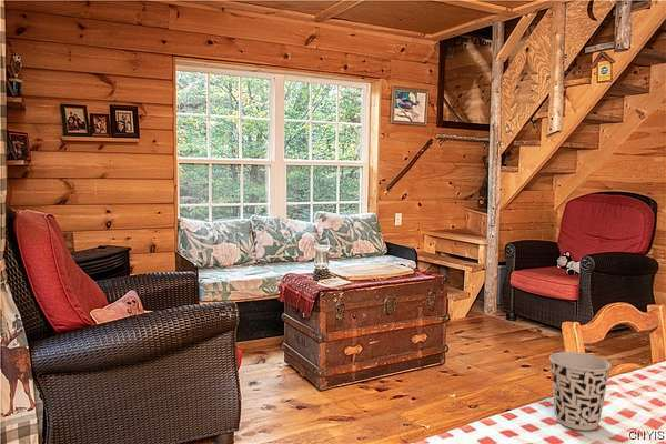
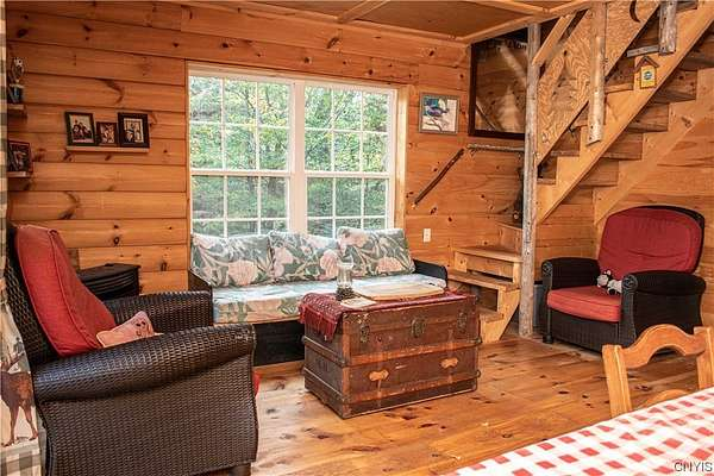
- cup [548,351,613,432]
